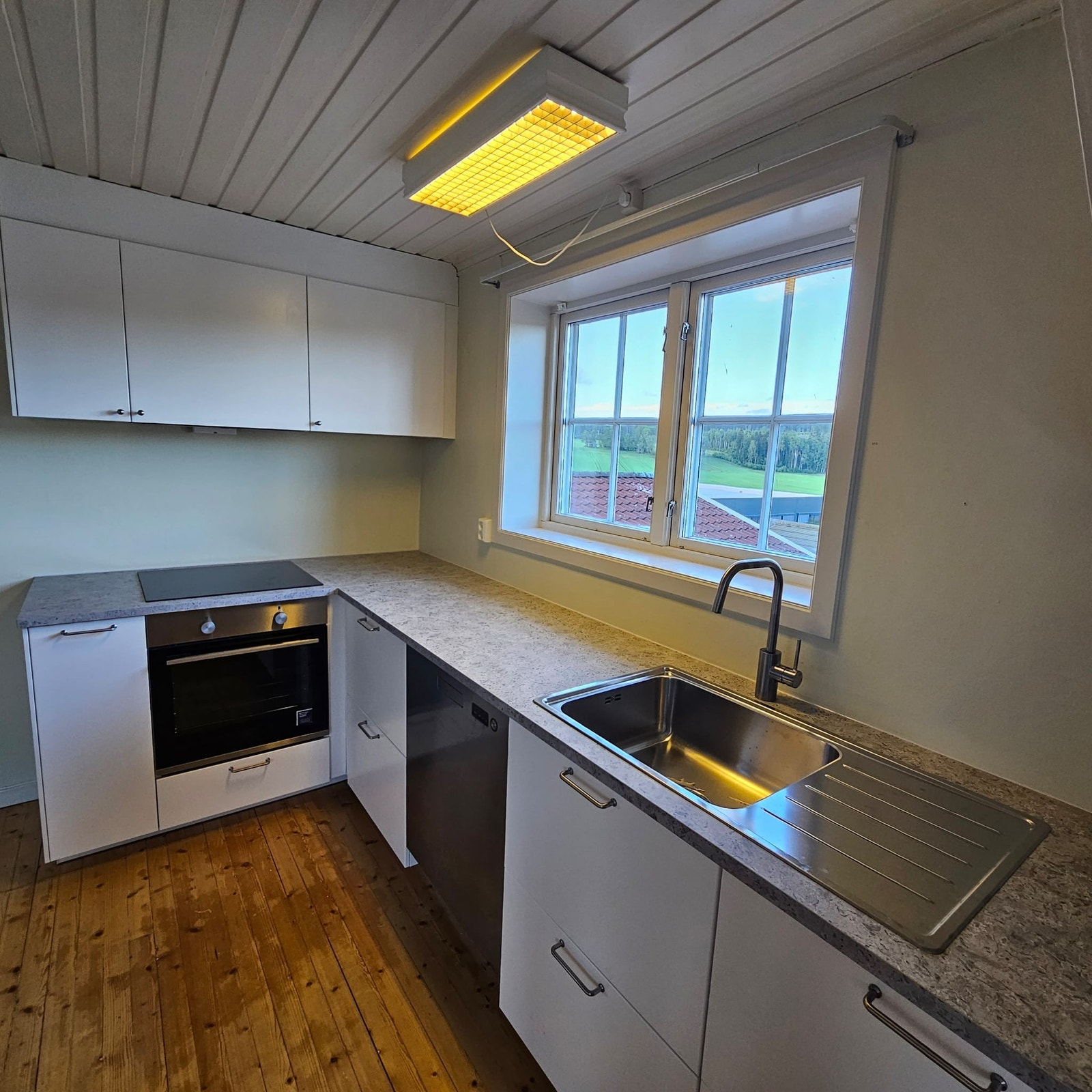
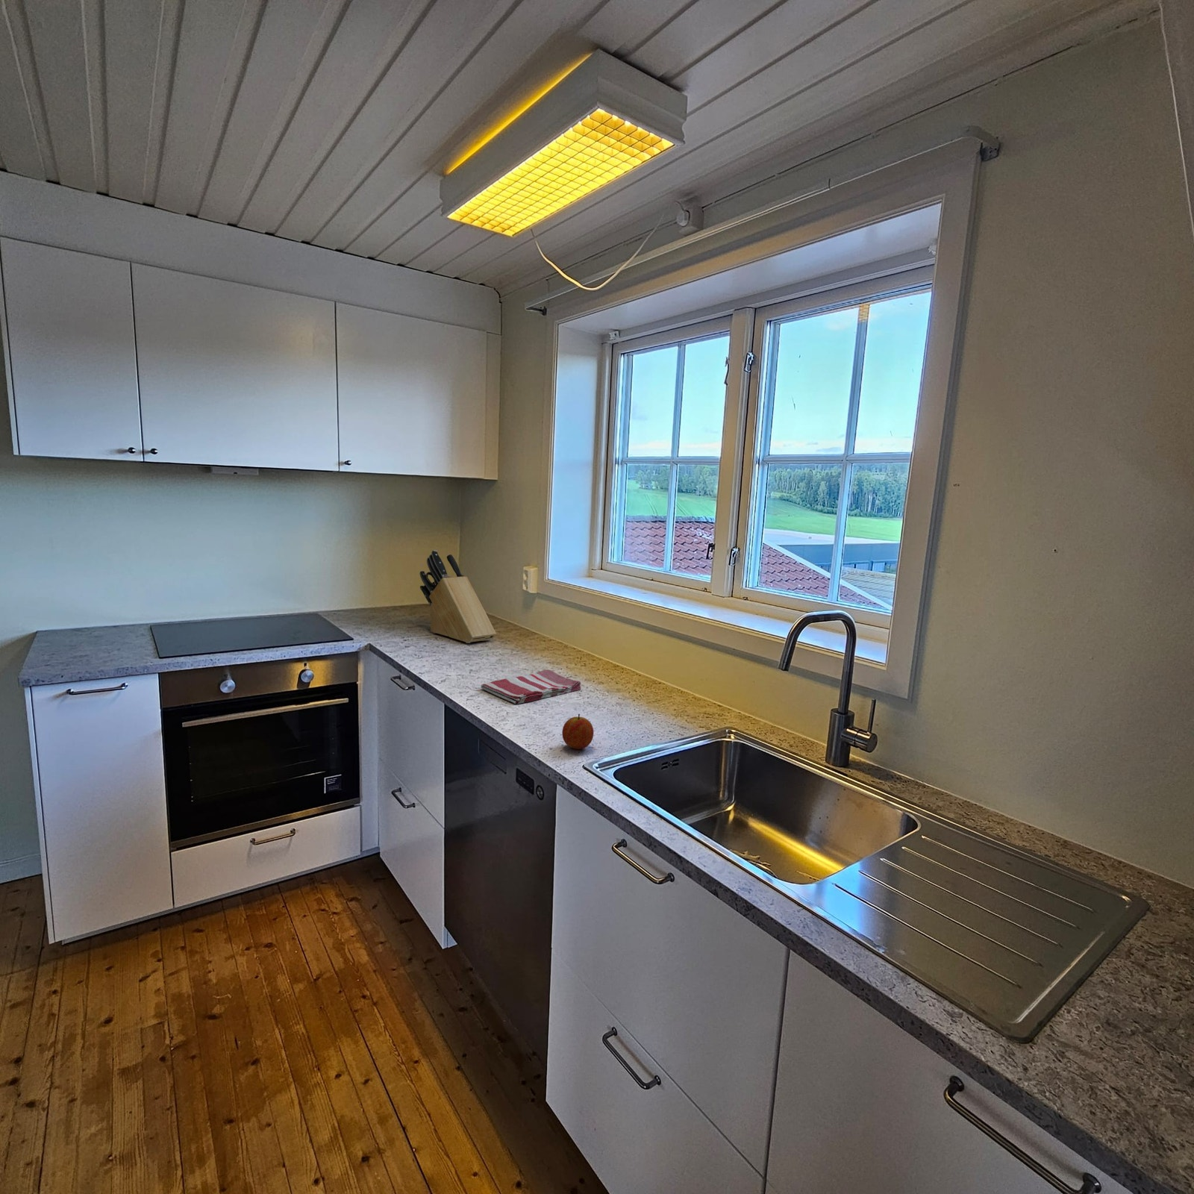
+ knife block [420,549,497,644]
+ dish towel [480,669,582,704]
+ fruit [562,713,594,751]
